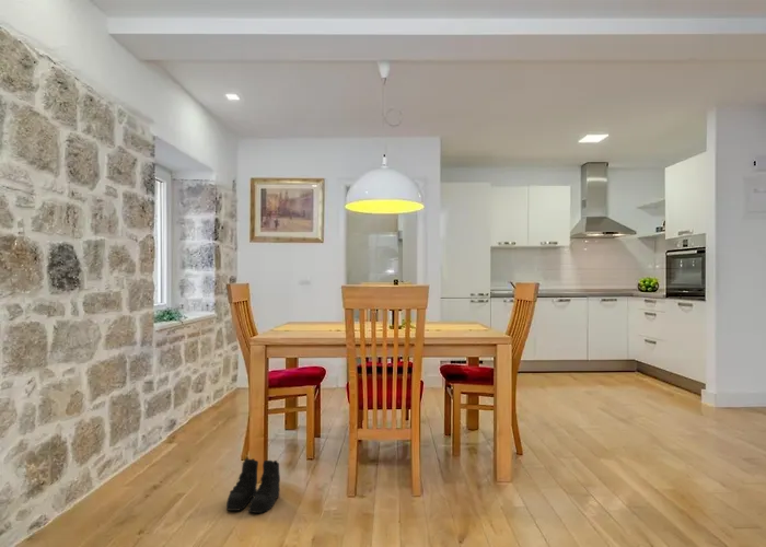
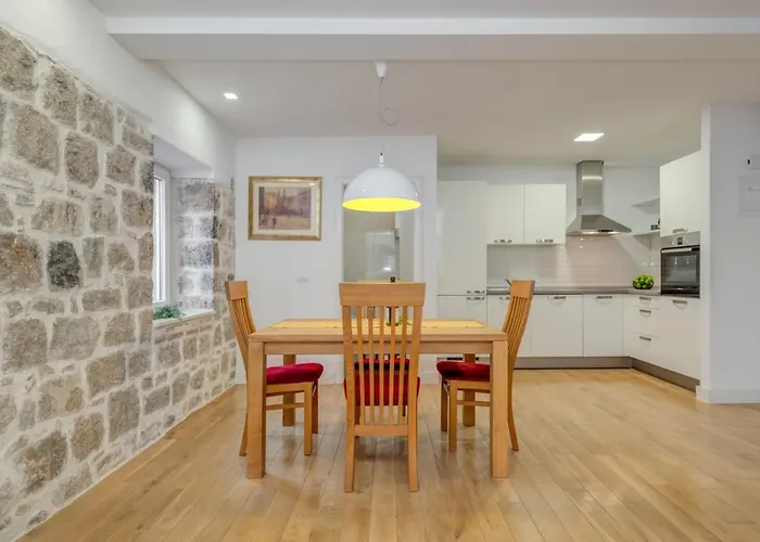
- boots [225,457,281,514]
